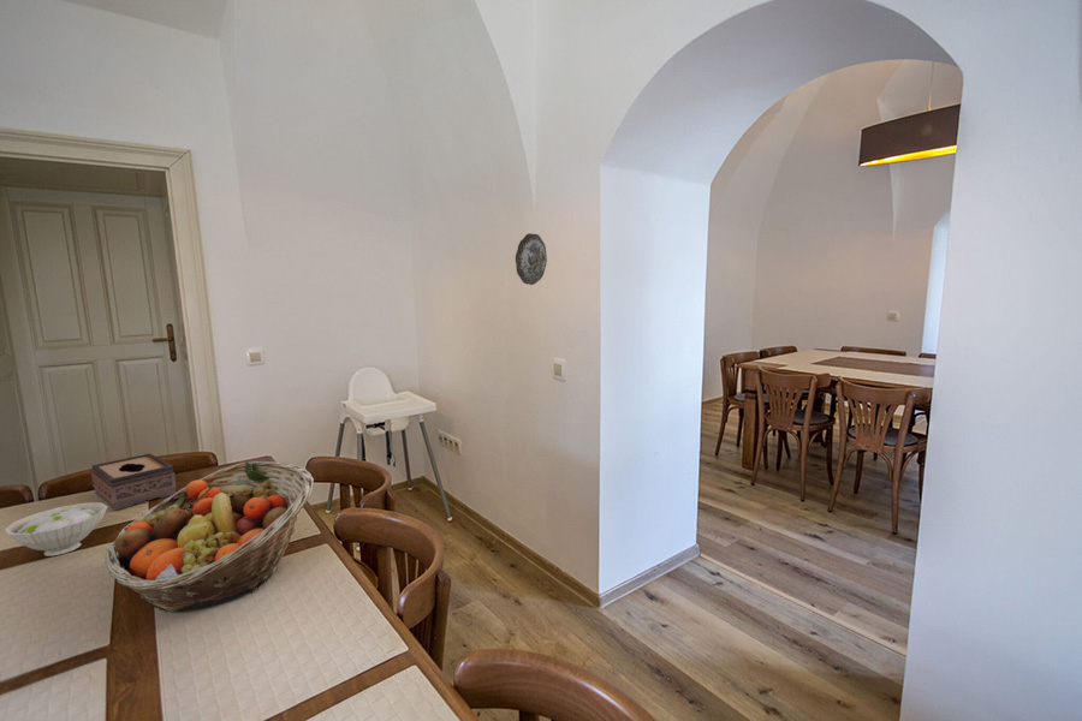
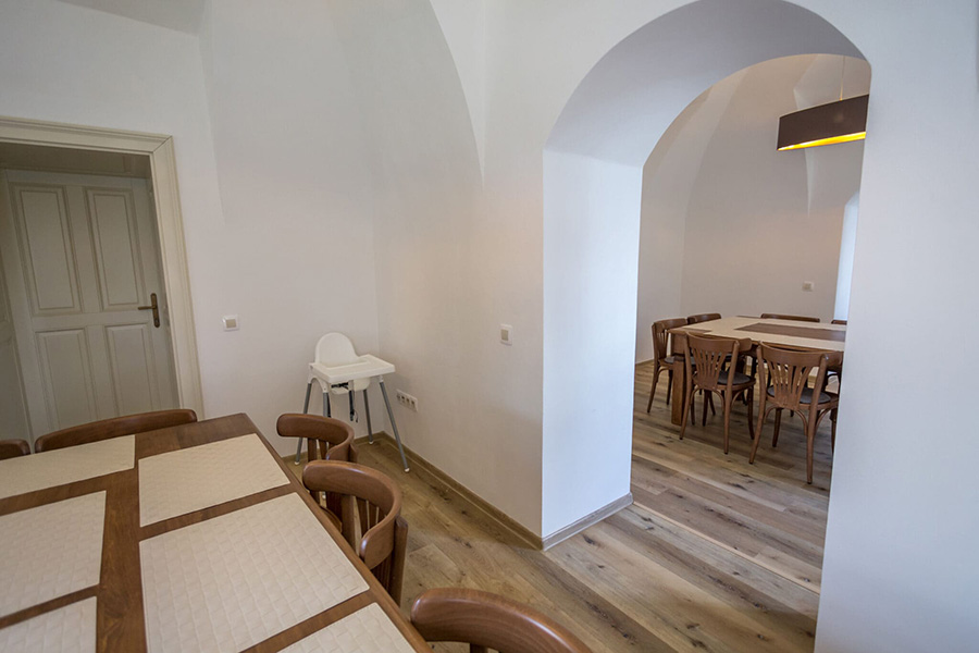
- bowl [4,502,109,556]
- decorative plate [515,232,548,286]
- tissue box [90,453,177,512]
- fruit basket [105,460,315,613]
